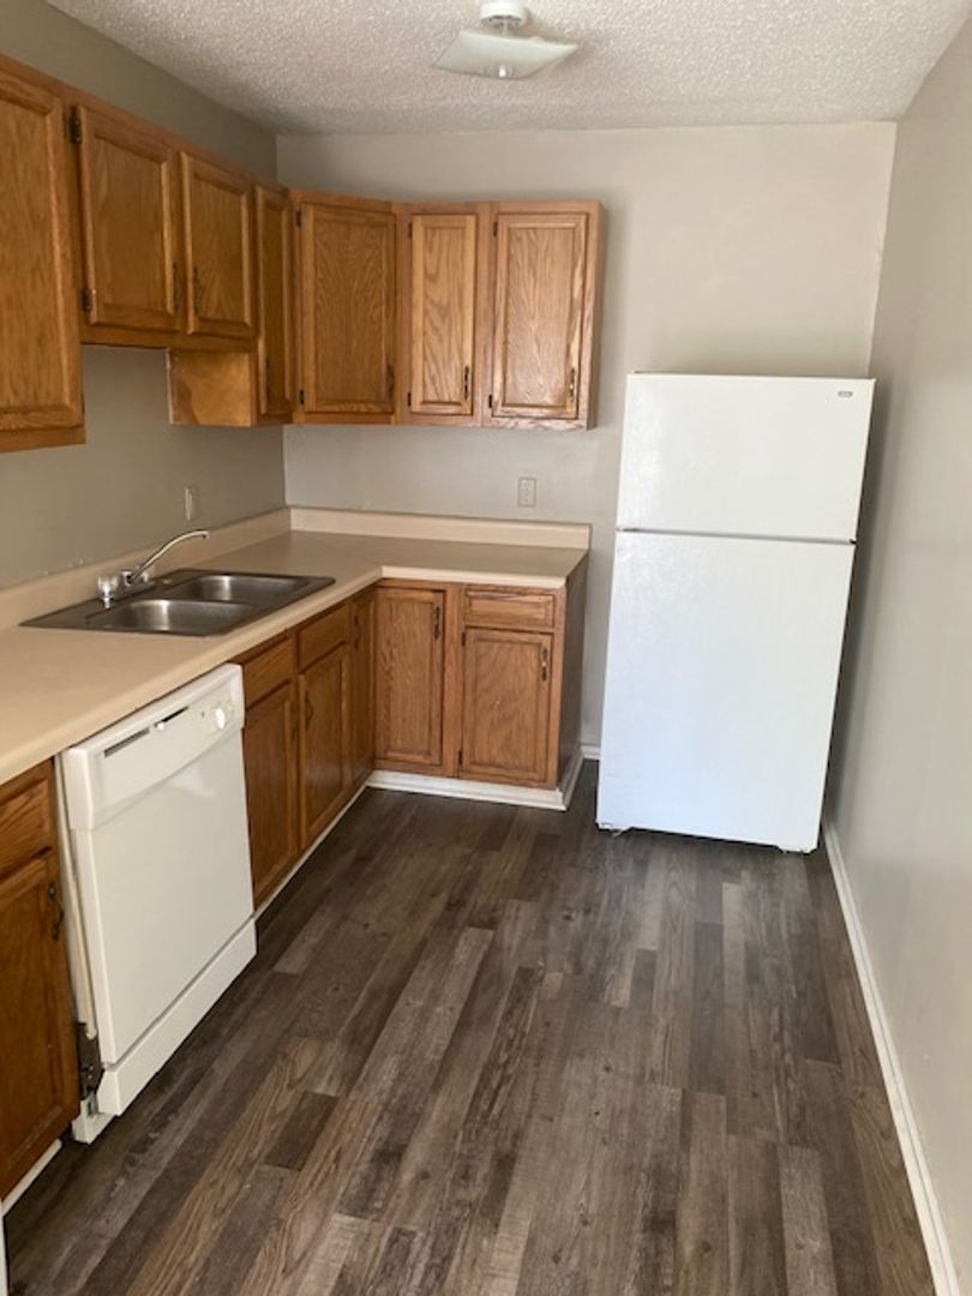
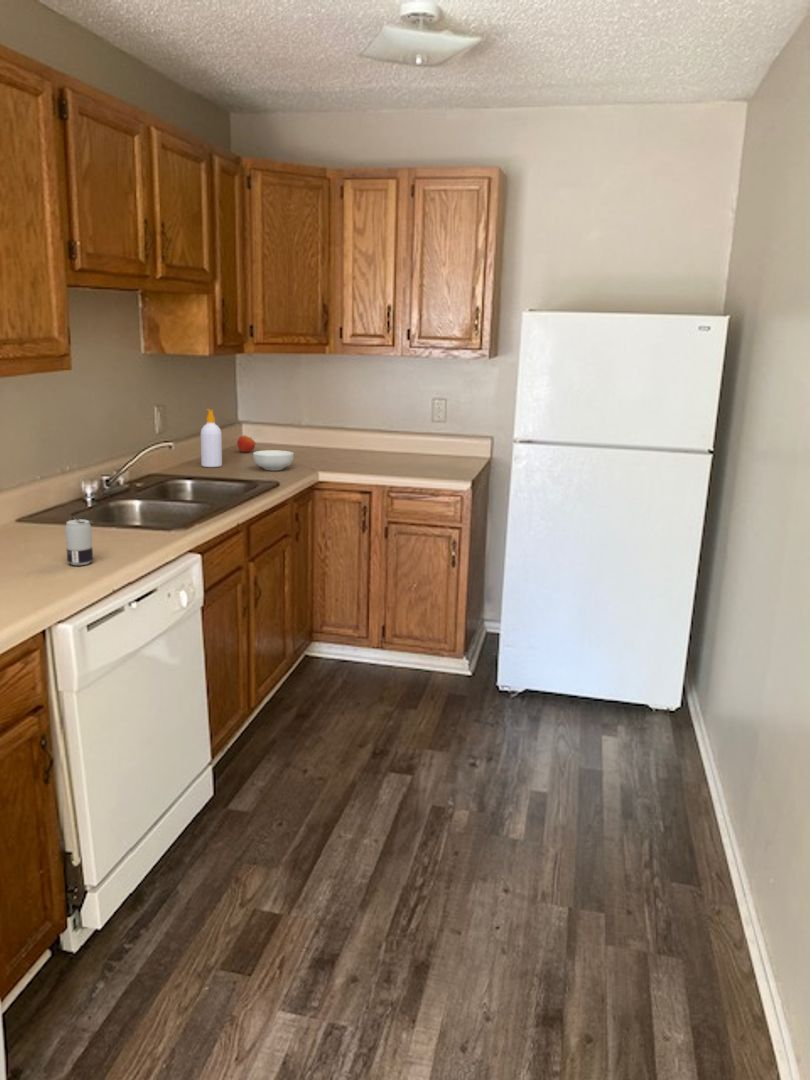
+ apple [236,434,256,453]
+ cereal bowl [252,449,295,471]
+ soap bottle [200,408,223,468]
+ beverage can [64,515,94,566]
